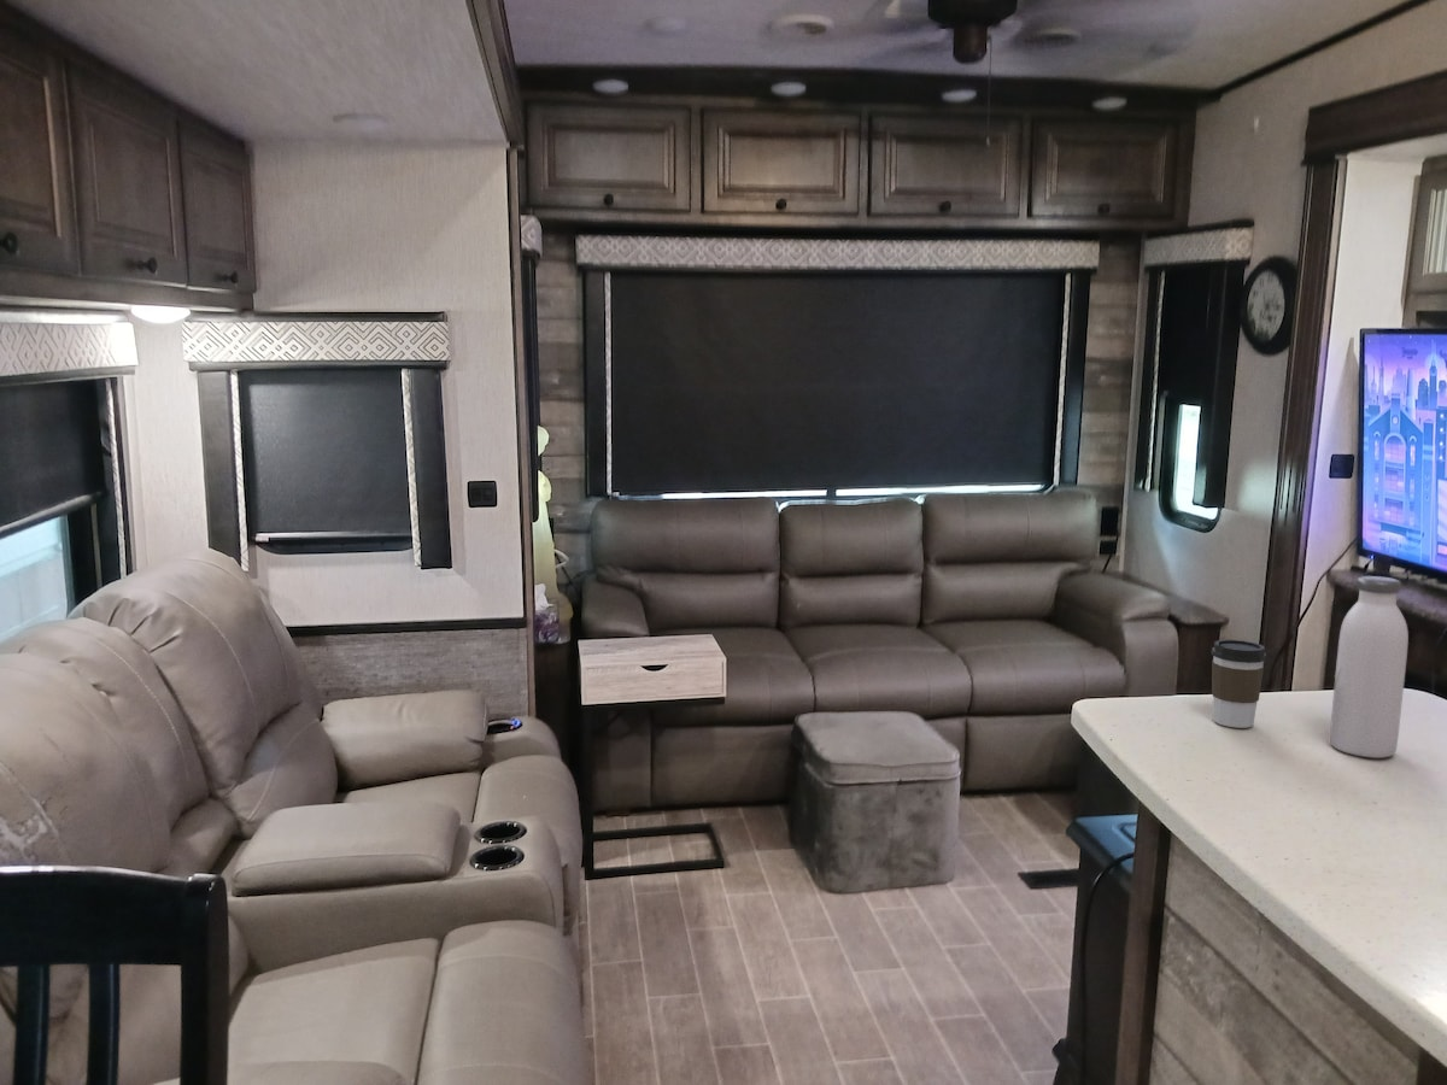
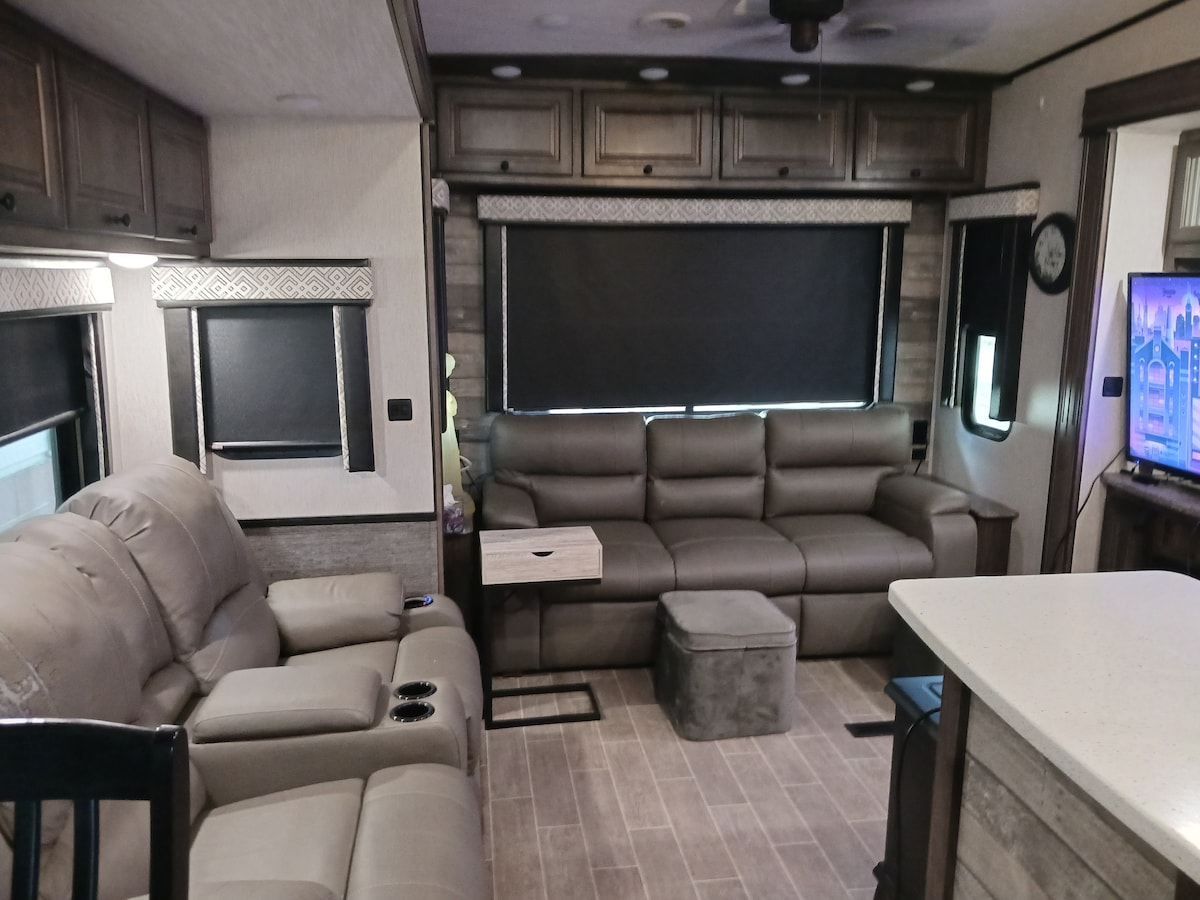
- coffee cup [1211,639,1267,729]
- water bottle [1329,575,1410,760]
